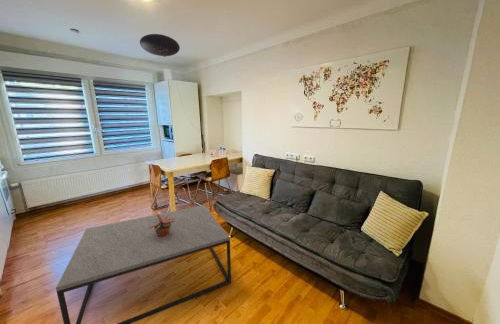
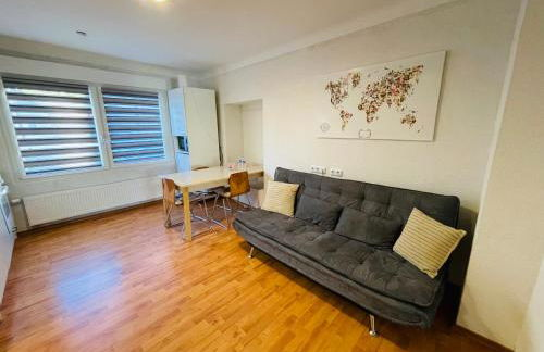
- coffee table [55,204,232,324]
- ceiling light [139,33,181,58]
- potted plant [147,213,176,237]
